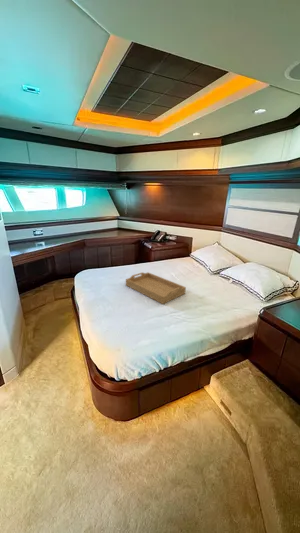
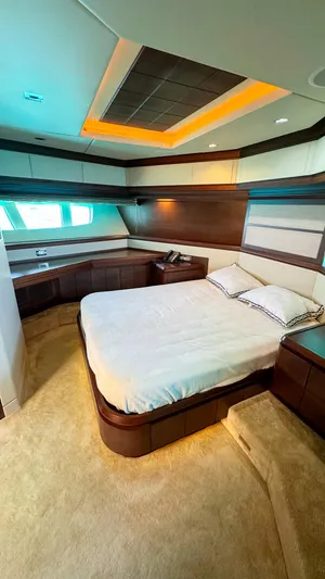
- serving tray [125,271,187,305]
